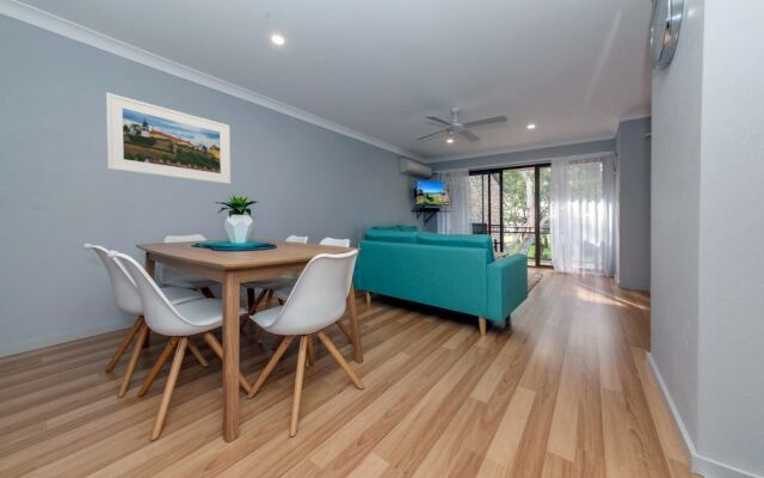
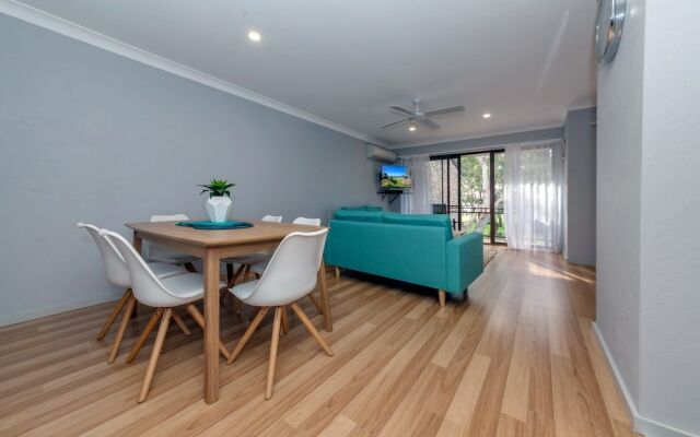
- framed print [105,92,232,185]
